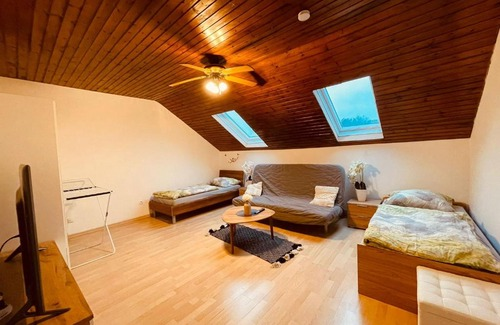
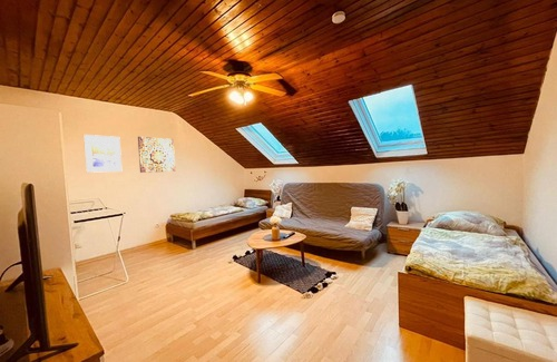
+ wall art [137,136,176,174]
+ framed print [82,134,123,174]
